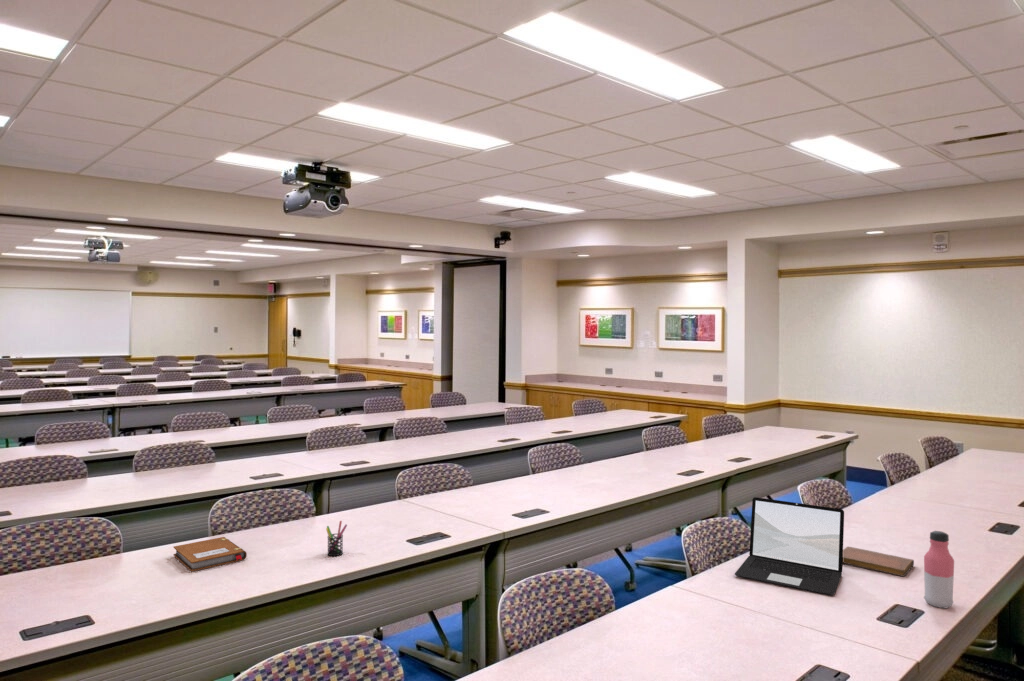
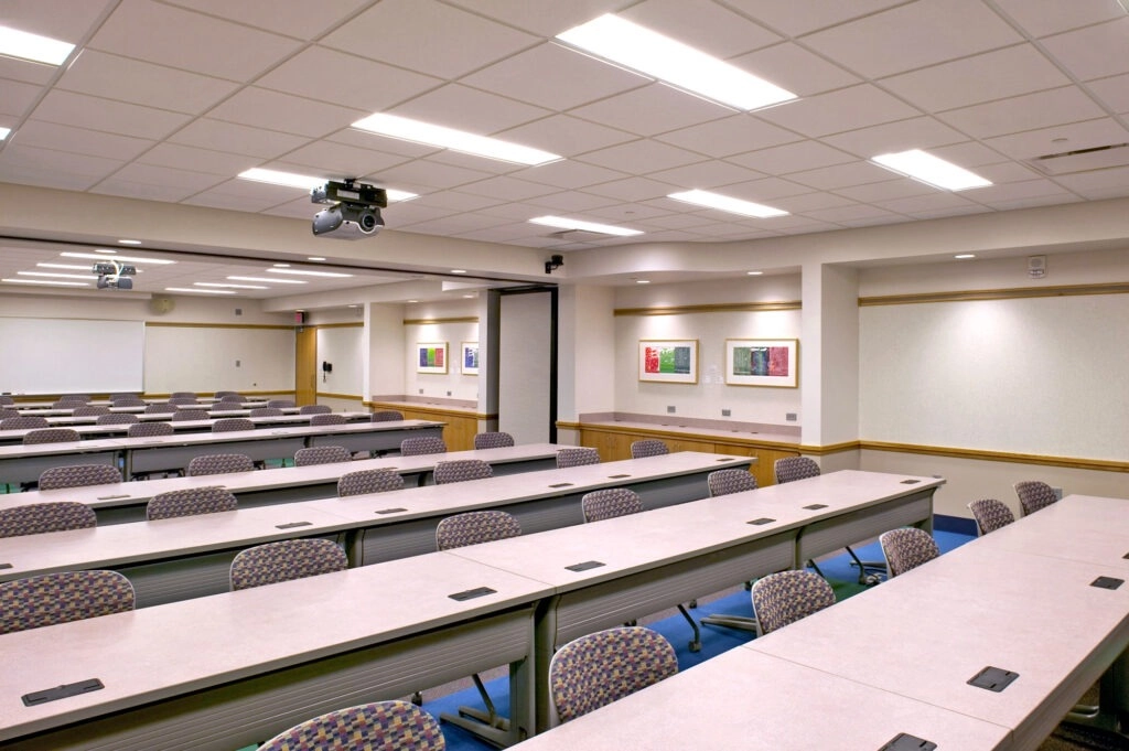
- notebook [172,536,248,572]
- laptop [734,496,845,596]
- water bottle [923,530,955,609]
- notebook [843,546,915,578]
- pen holder [325,520,348,557]
